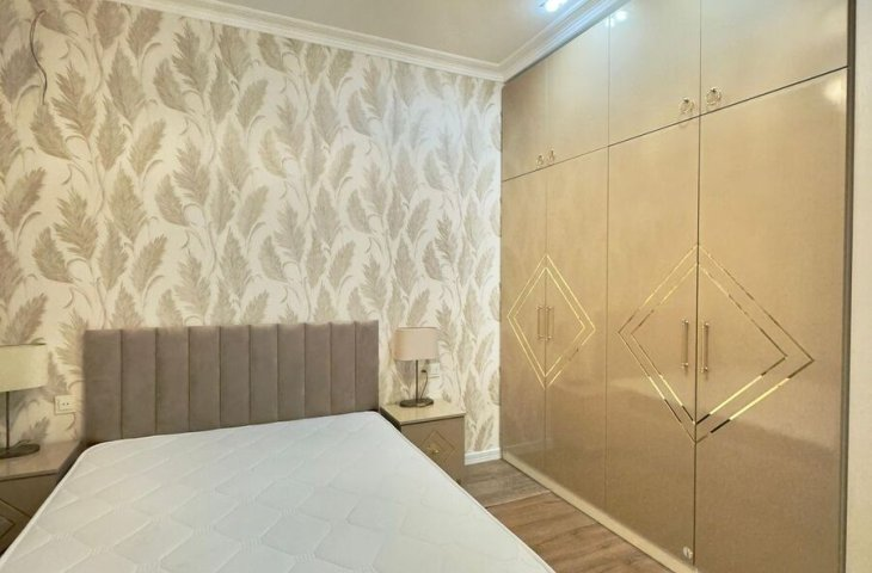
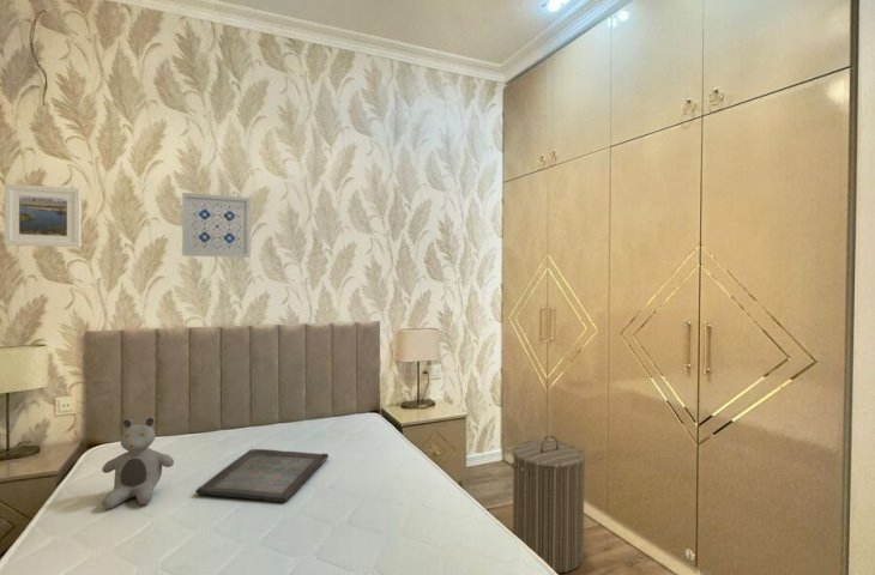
+ serving tray [194,448,330,503]
+ laundry hamper [509,434,586,574]
+ wall art [181,192,252,259]
+ teddy bear [101,416,175,510]
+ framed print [4,182,83,248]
